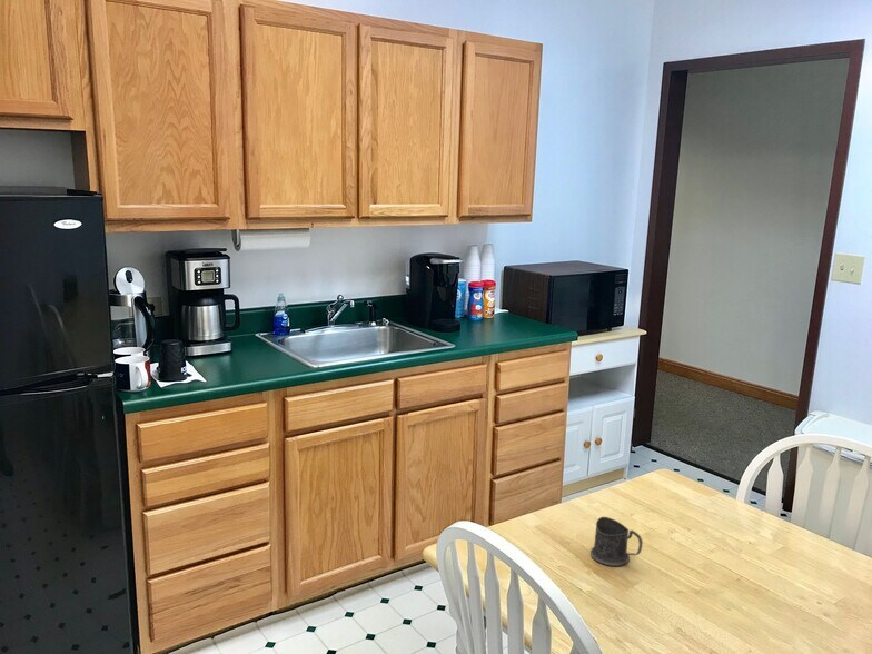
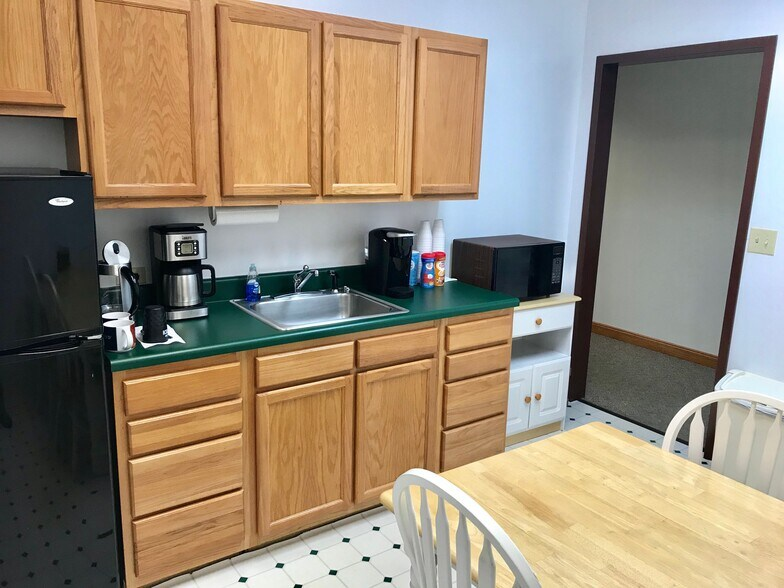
- mug [589,516,644,567]
